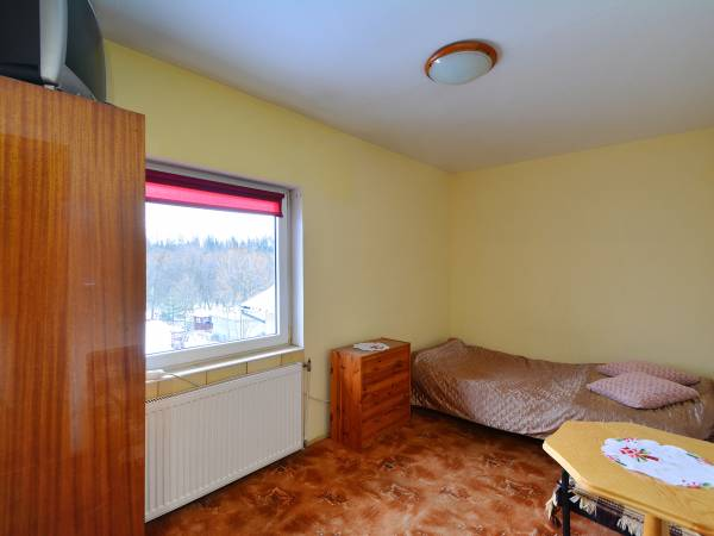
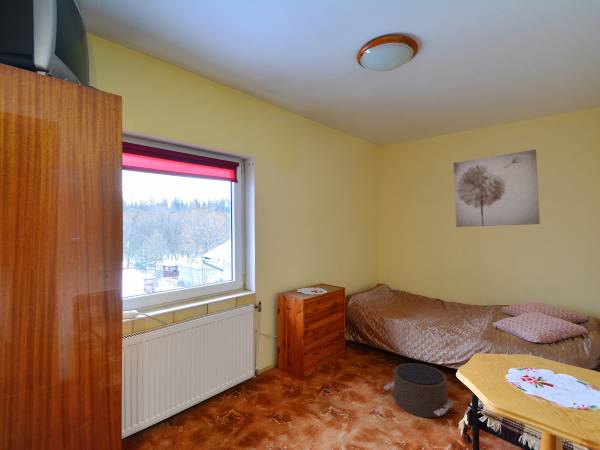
+ pouf [383,362,456,419]
+ wall art [453,149,541,228]
